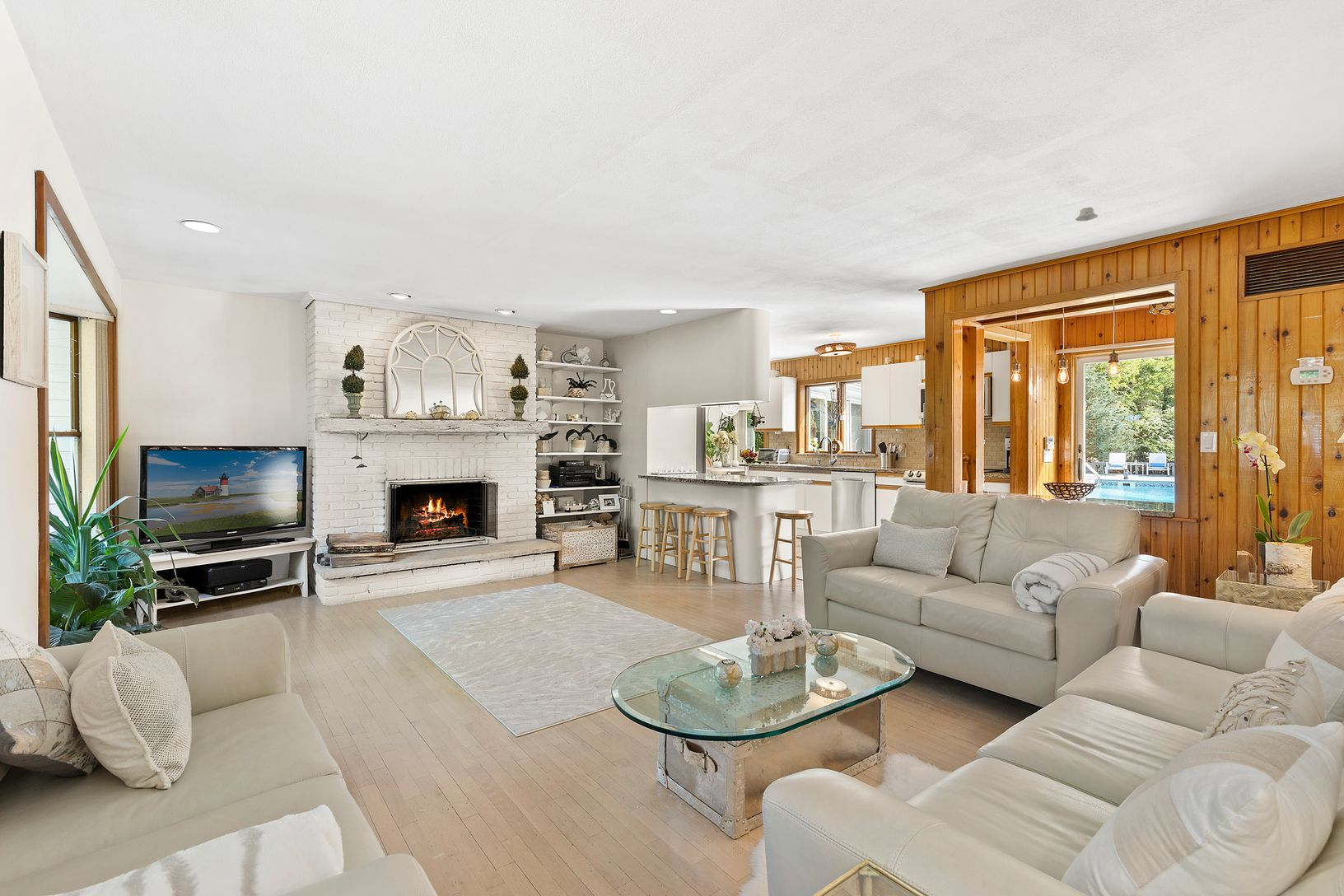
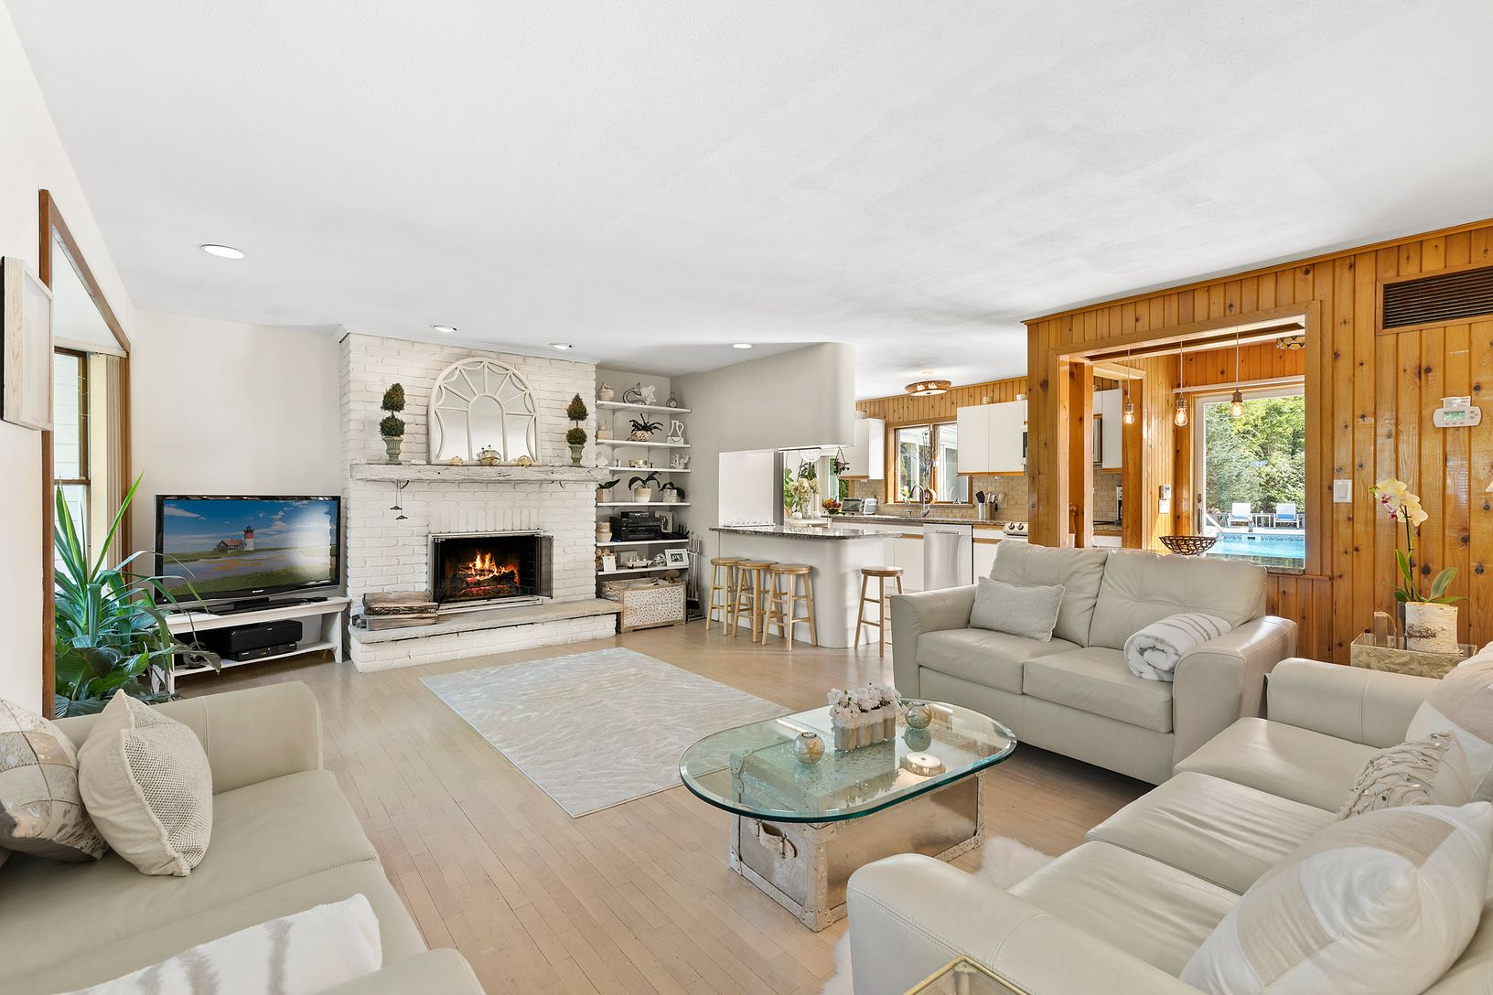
- recessed light [1075,207,1099,222]
